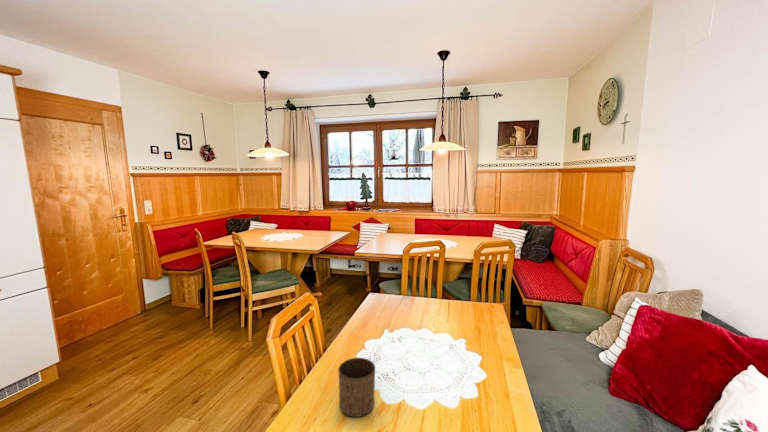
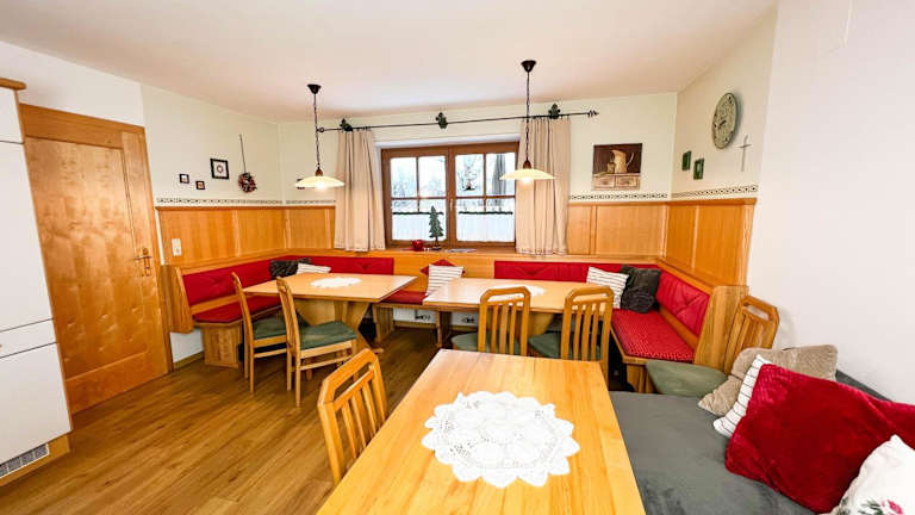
- cup [337,357,376,418]
